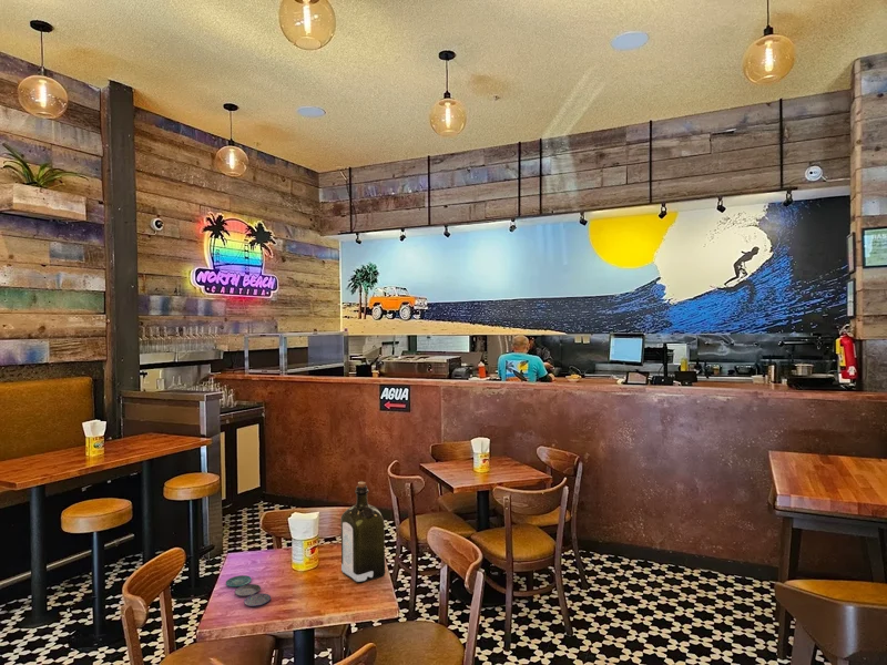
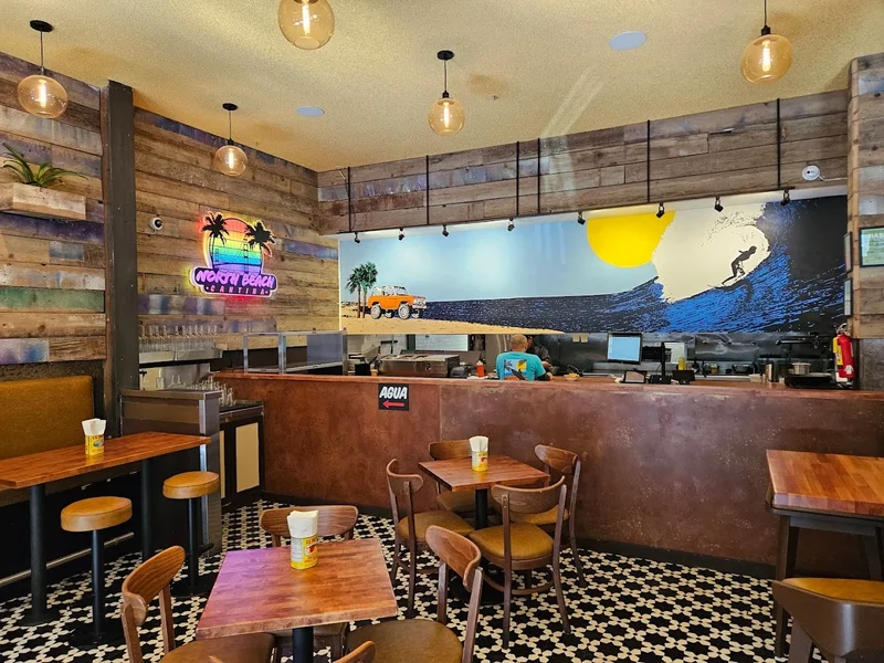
- plate [225,574,272,607]
- liquor [339,481,386,584]
